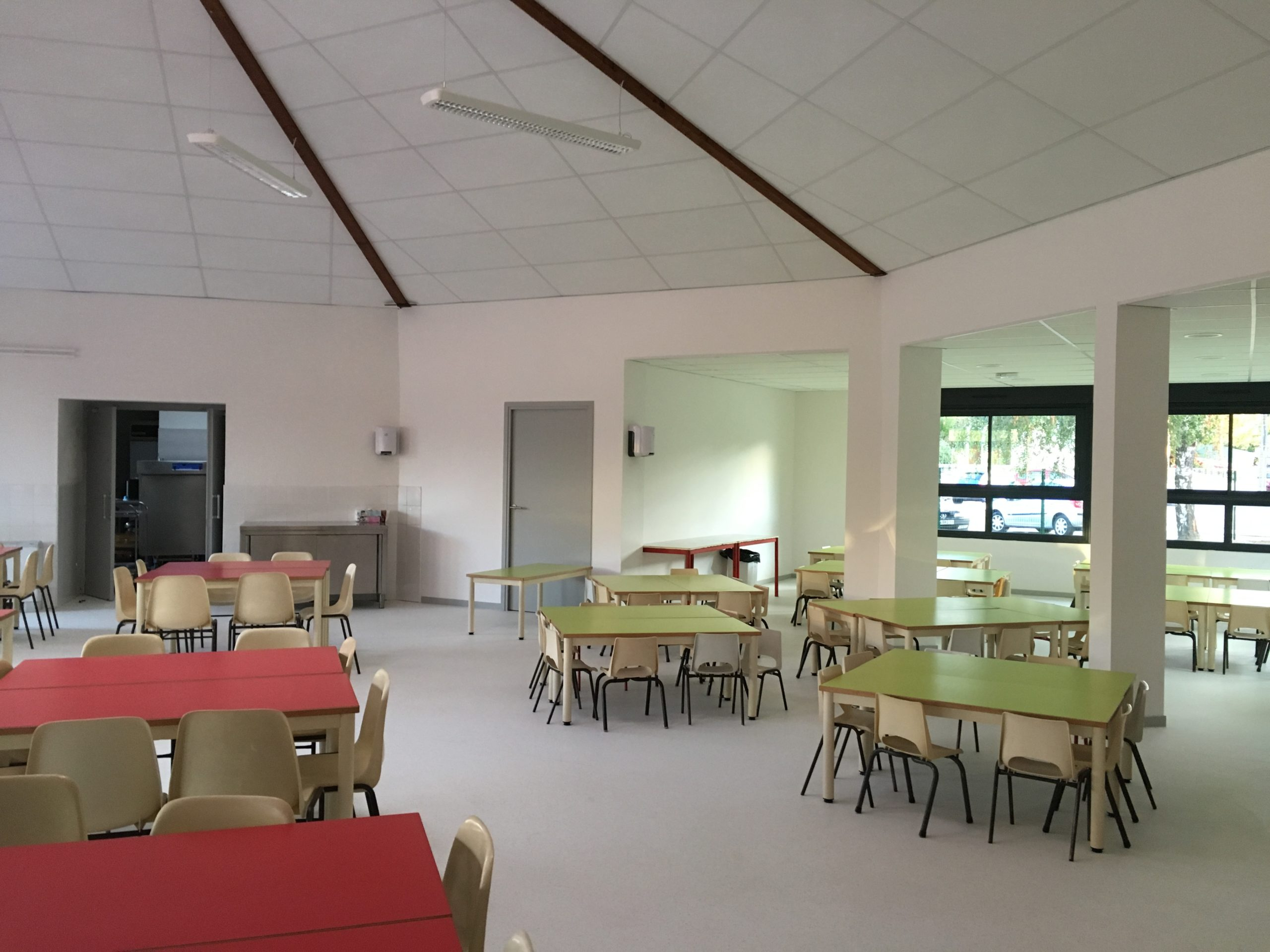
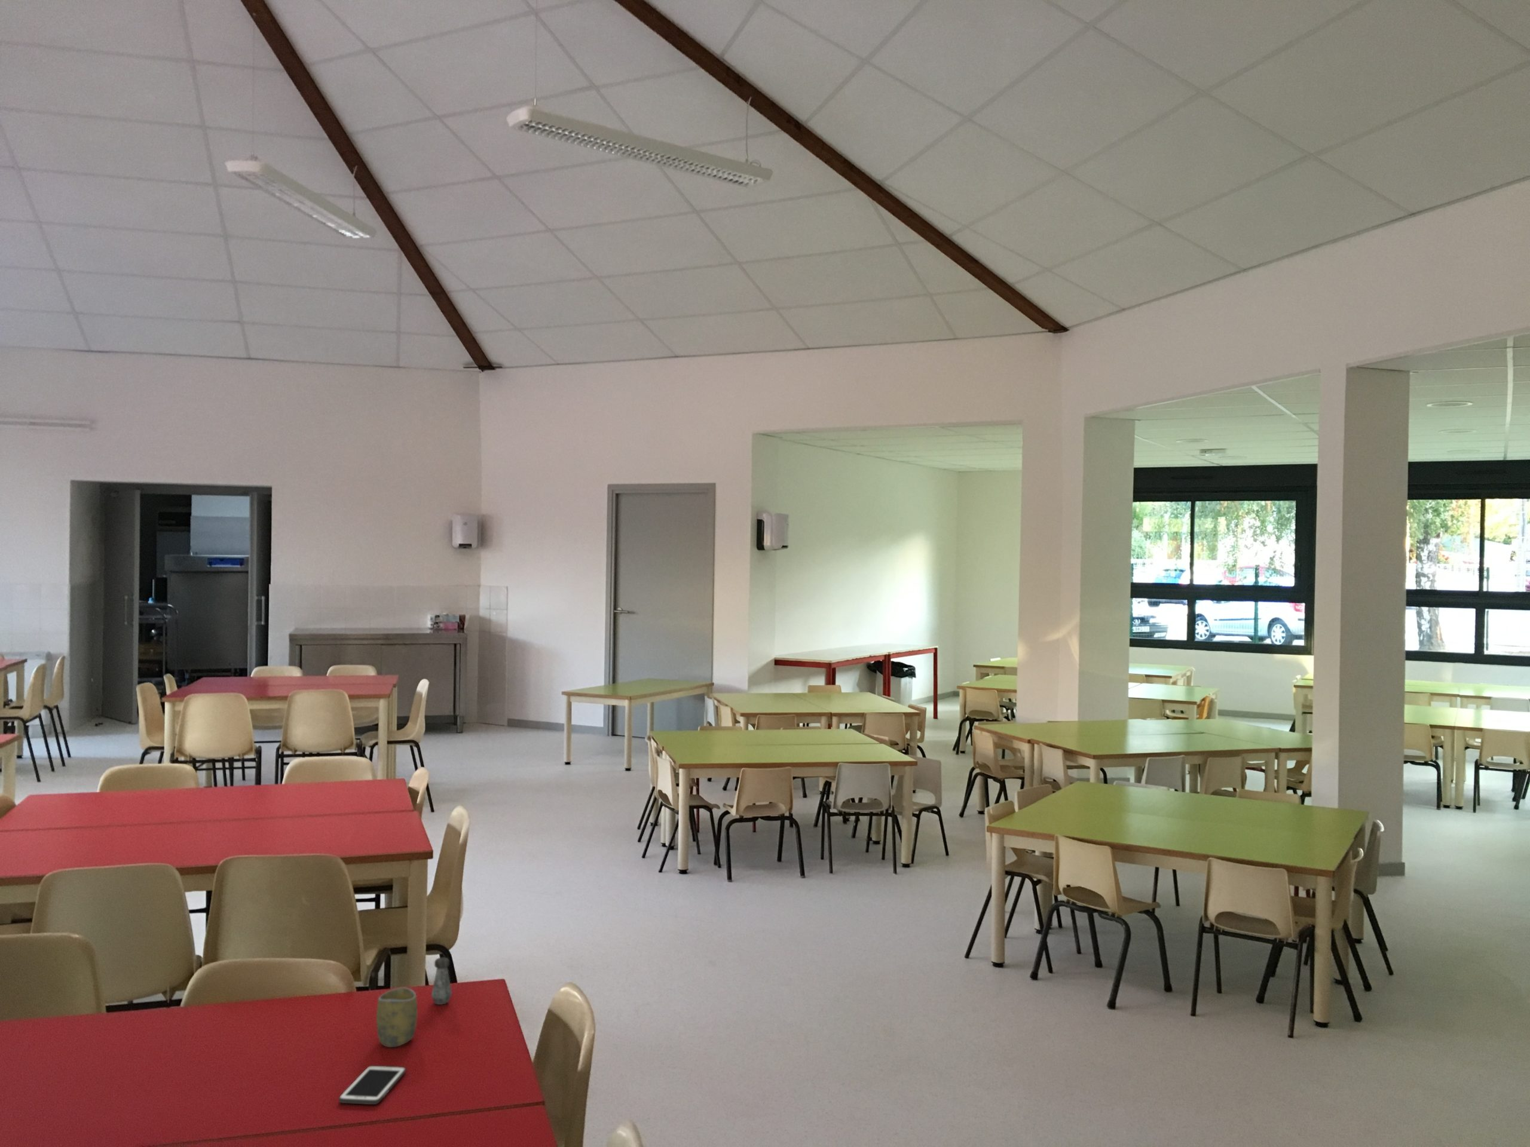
+ salt shaker [431,957,453,1005]
+ cup [376,987,418,1048]
+ cell phone [339,1065,406,1105]
